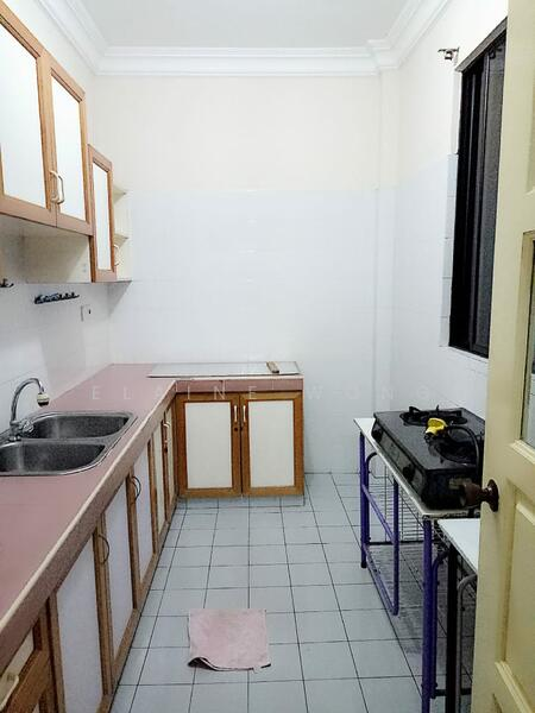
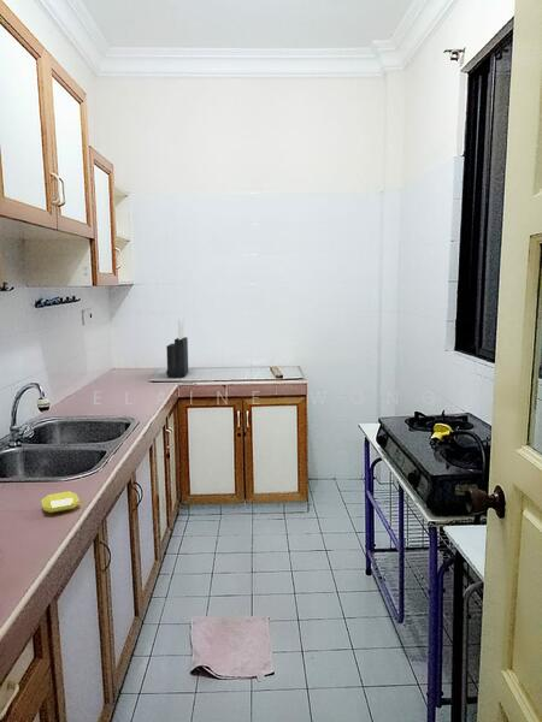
+ knife block [165,319,189,378]
+ soap bar [40,490,81,514]
